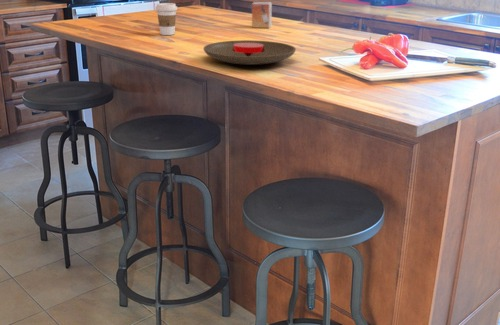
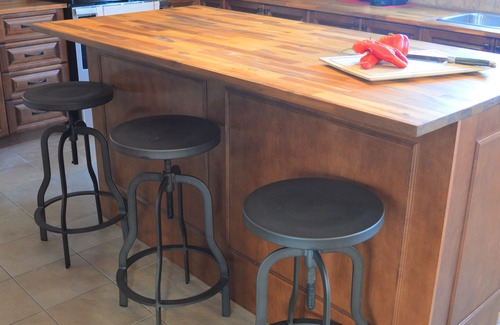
- small box [251,1,273,29]
- plate [203,39,297,66]
- coffee cup [154,2,179,36]
